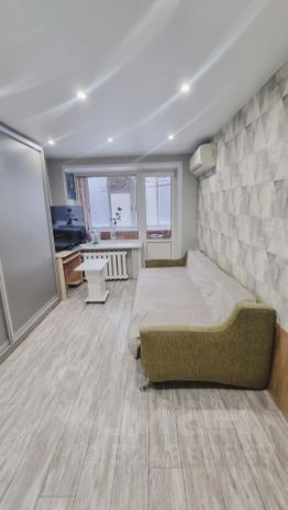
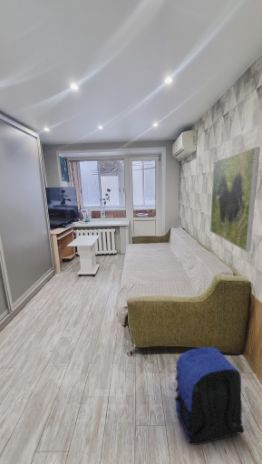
+ backpack [174,346,245,446]
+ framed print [209,146,261,252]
